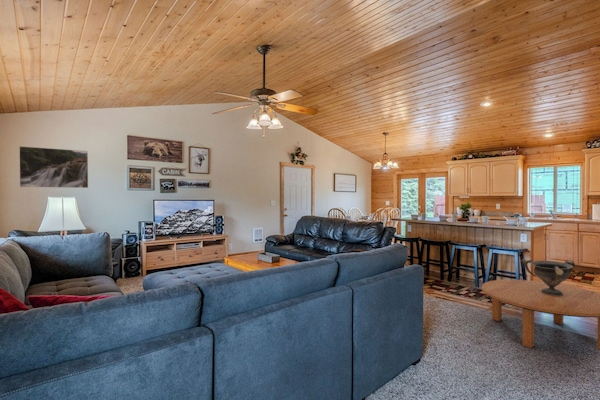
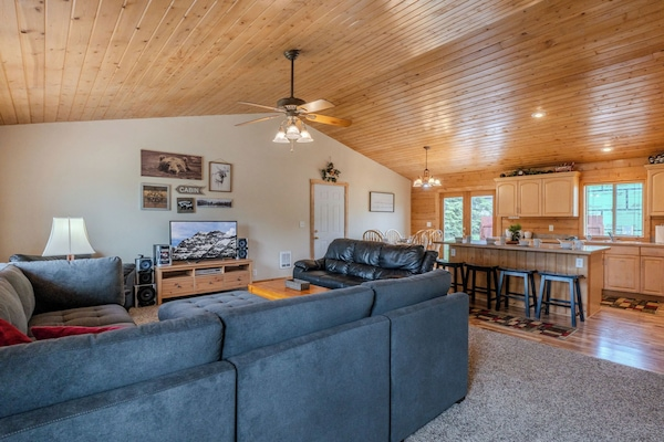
- coffee table [481,279,600,351]
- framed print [18,145,89,189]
- decorative bowl [519,258,576,296]
